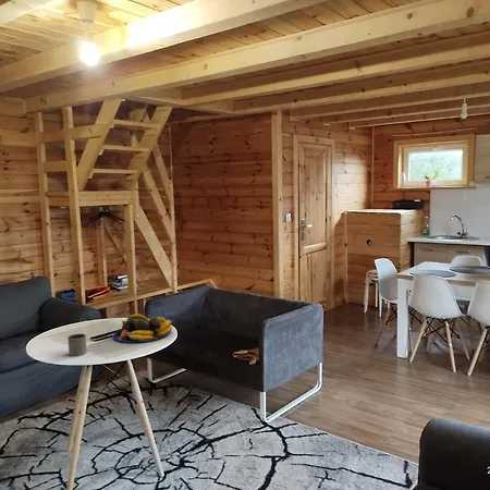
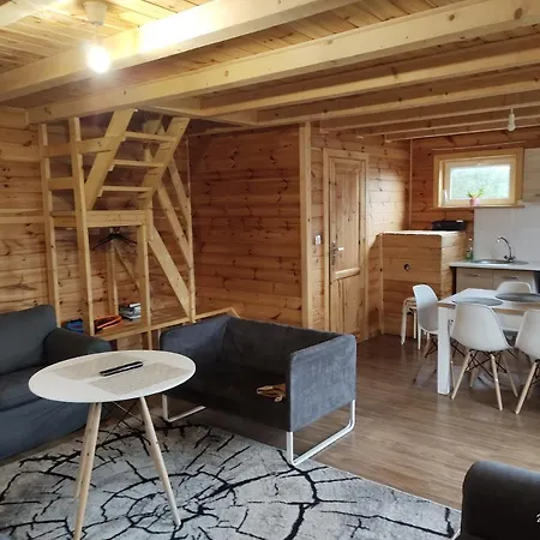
- fruit bowl [112,313,173,344]
- mug [66,333,88,357]
